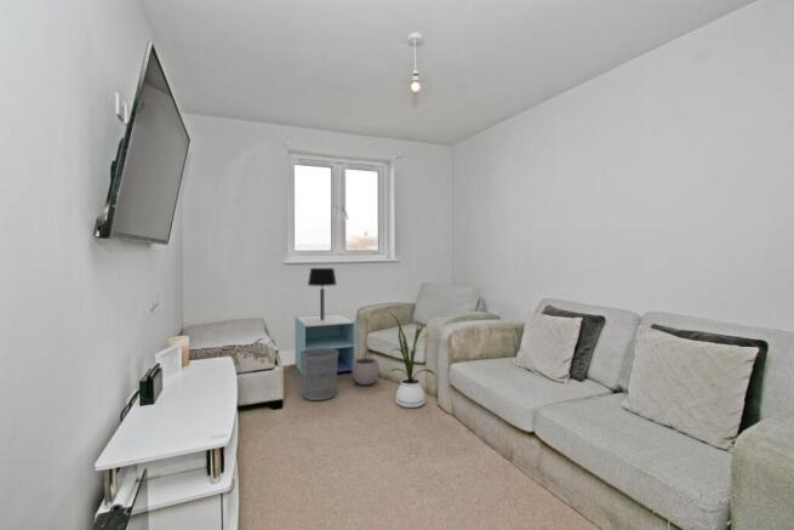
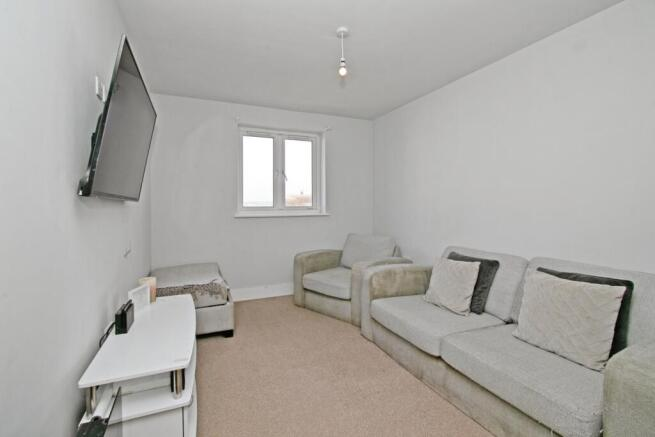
- nightstand [293,313,356,378]
- house plant [387,310,436,409]
- waste bin [301,348,338,401]
- plant pot [350,351,381,386]
- table lamp [307,267,338,320]
